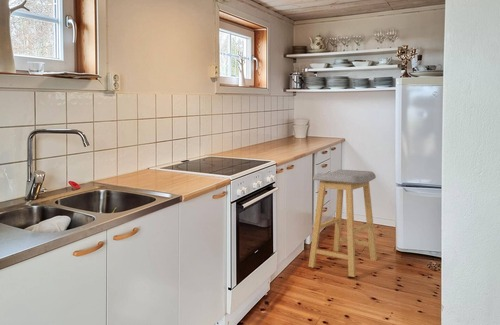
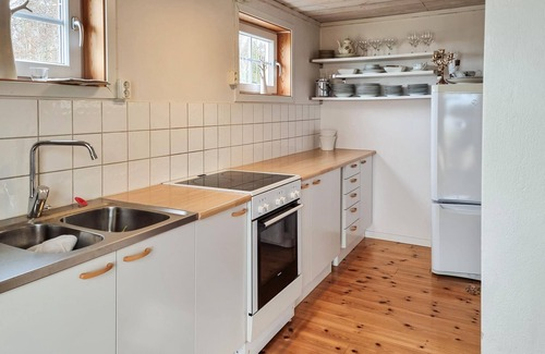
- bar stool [308,169,378,278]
